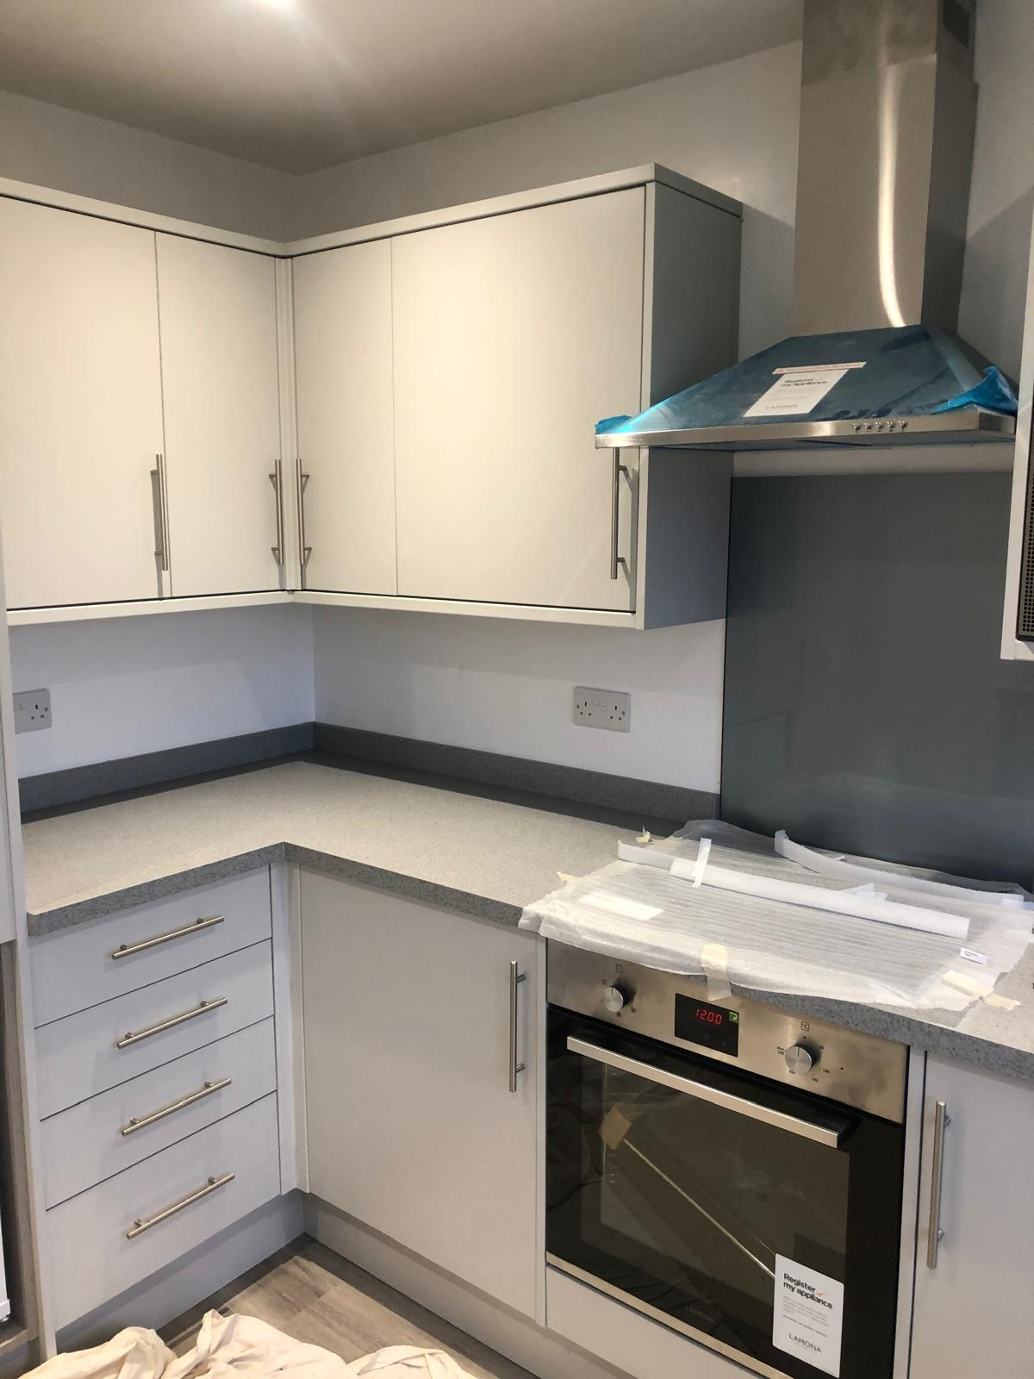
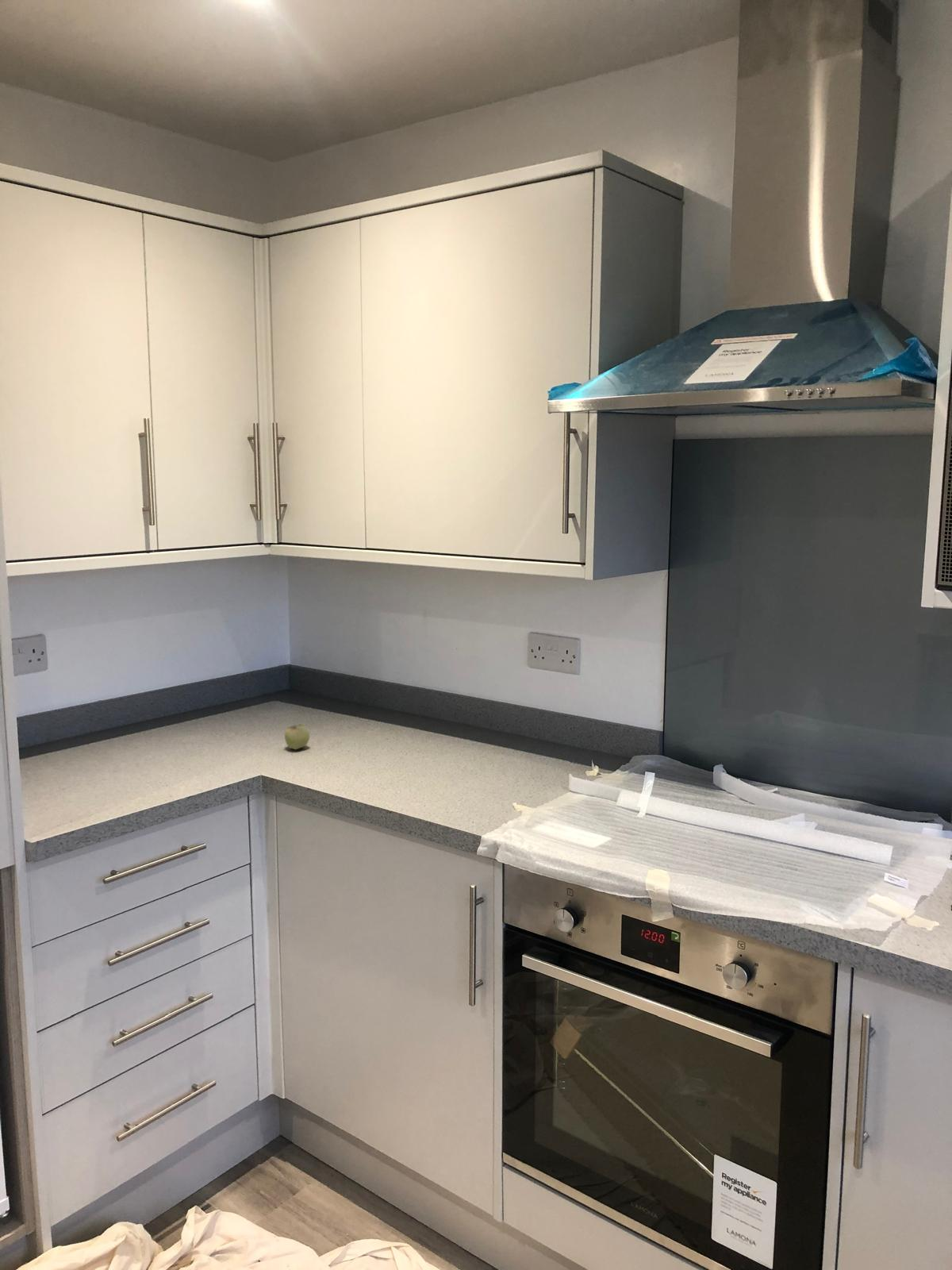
+ apple [283,723,310,750]
